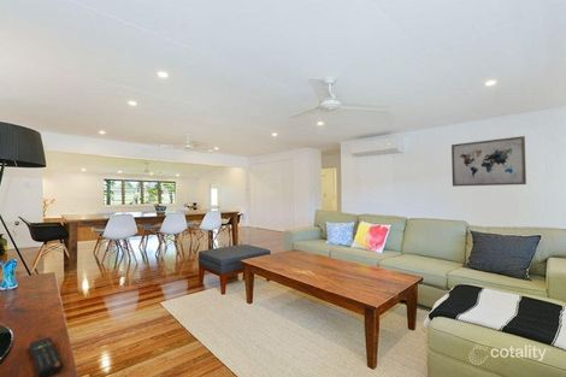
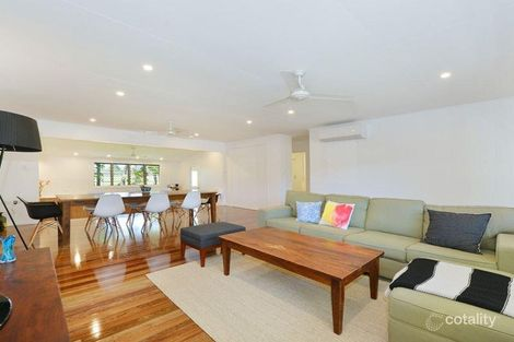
- wall art [450,135,527,188]
- remote control [28,335,64,377]
